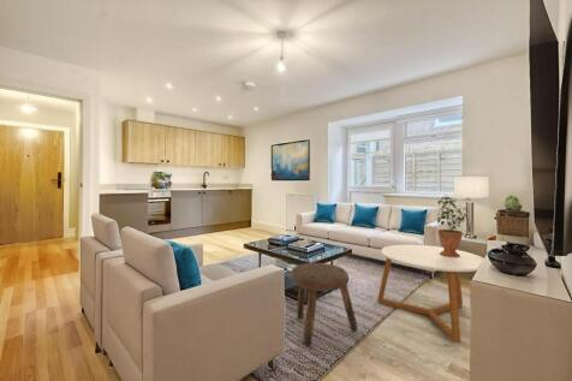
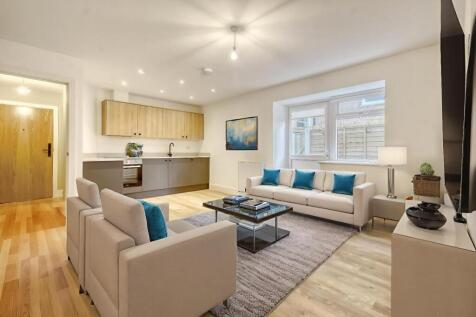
- stool [290,262,359,347]
- potted plant [436,194,470,257]
- coffee table [376,244,484,344]
